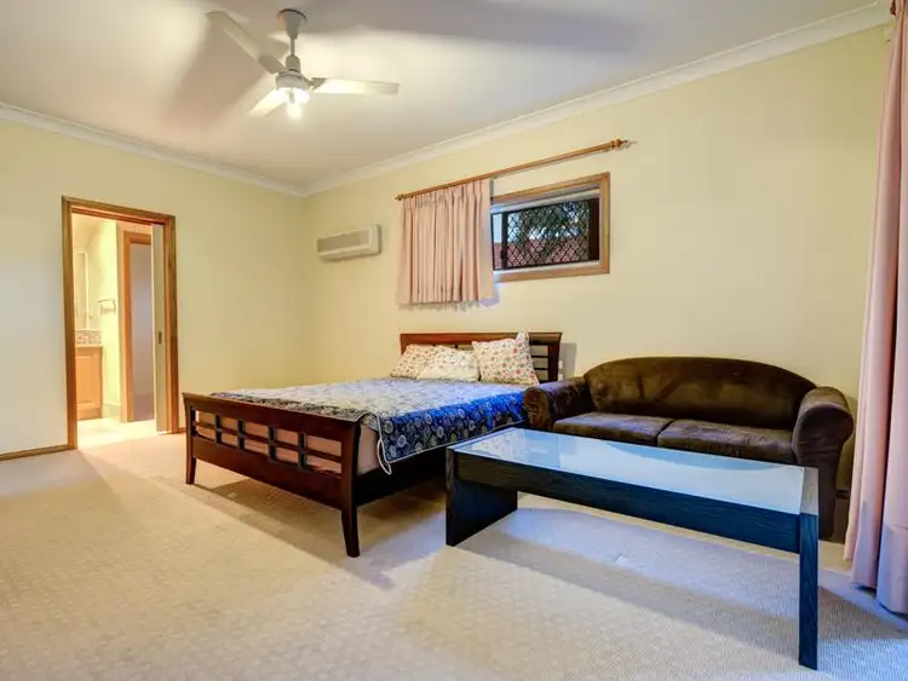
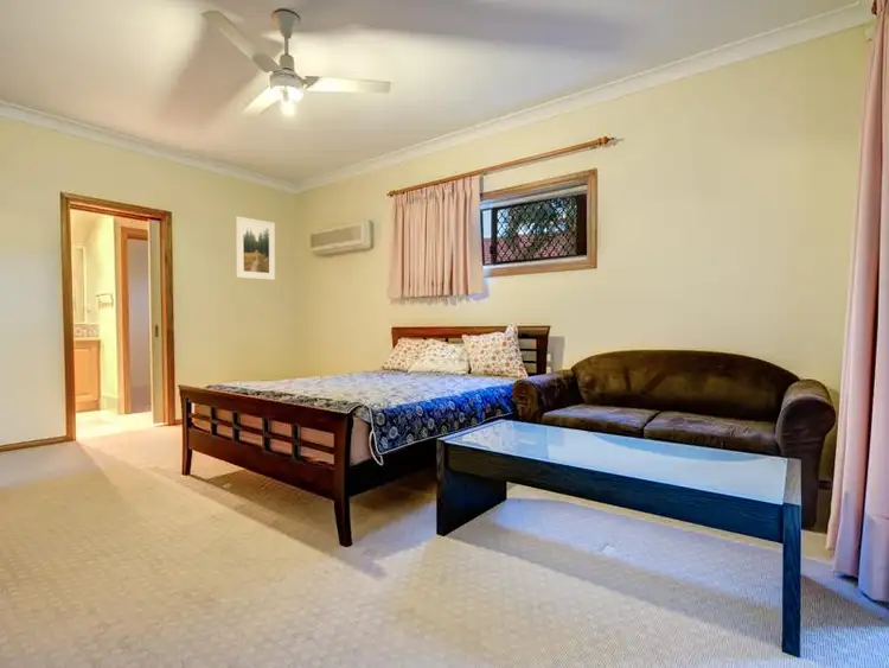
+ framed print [235,215,276,281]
